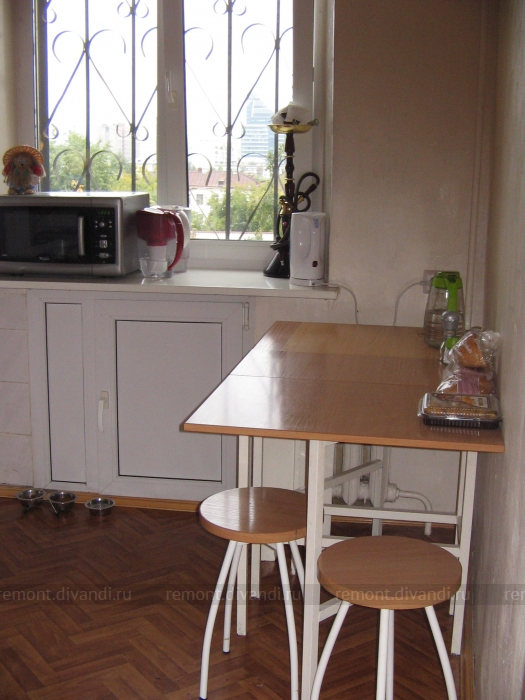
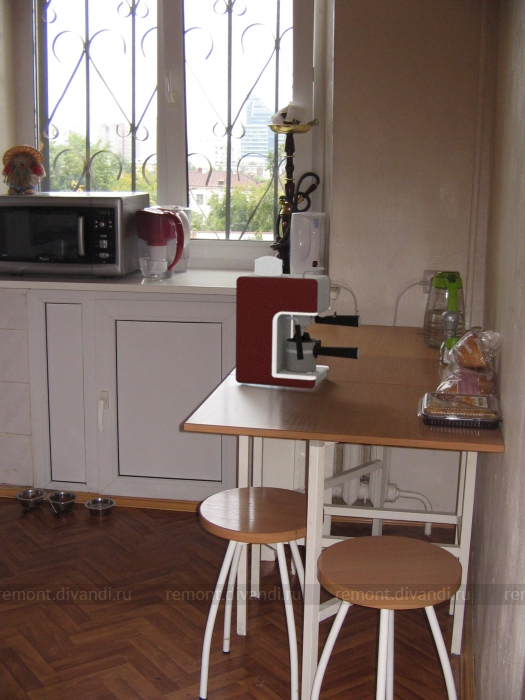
+ coffee maker [235,255,362,390]
